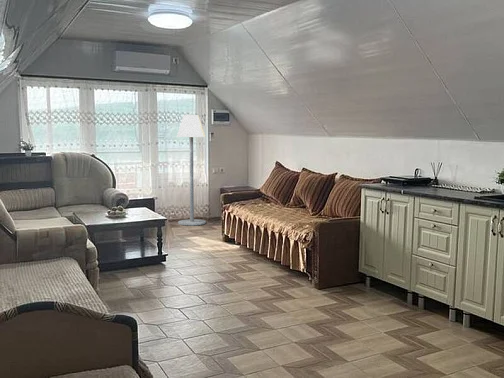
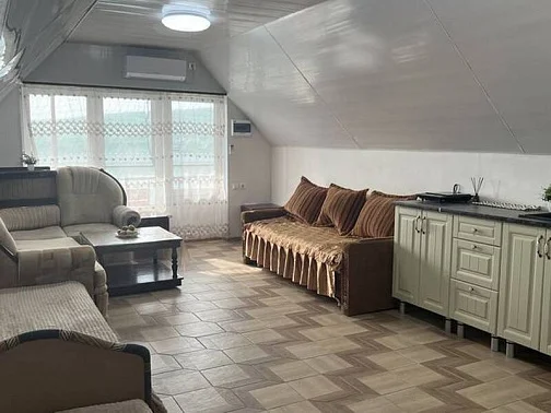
- floor lamp [176,114,207,226]
